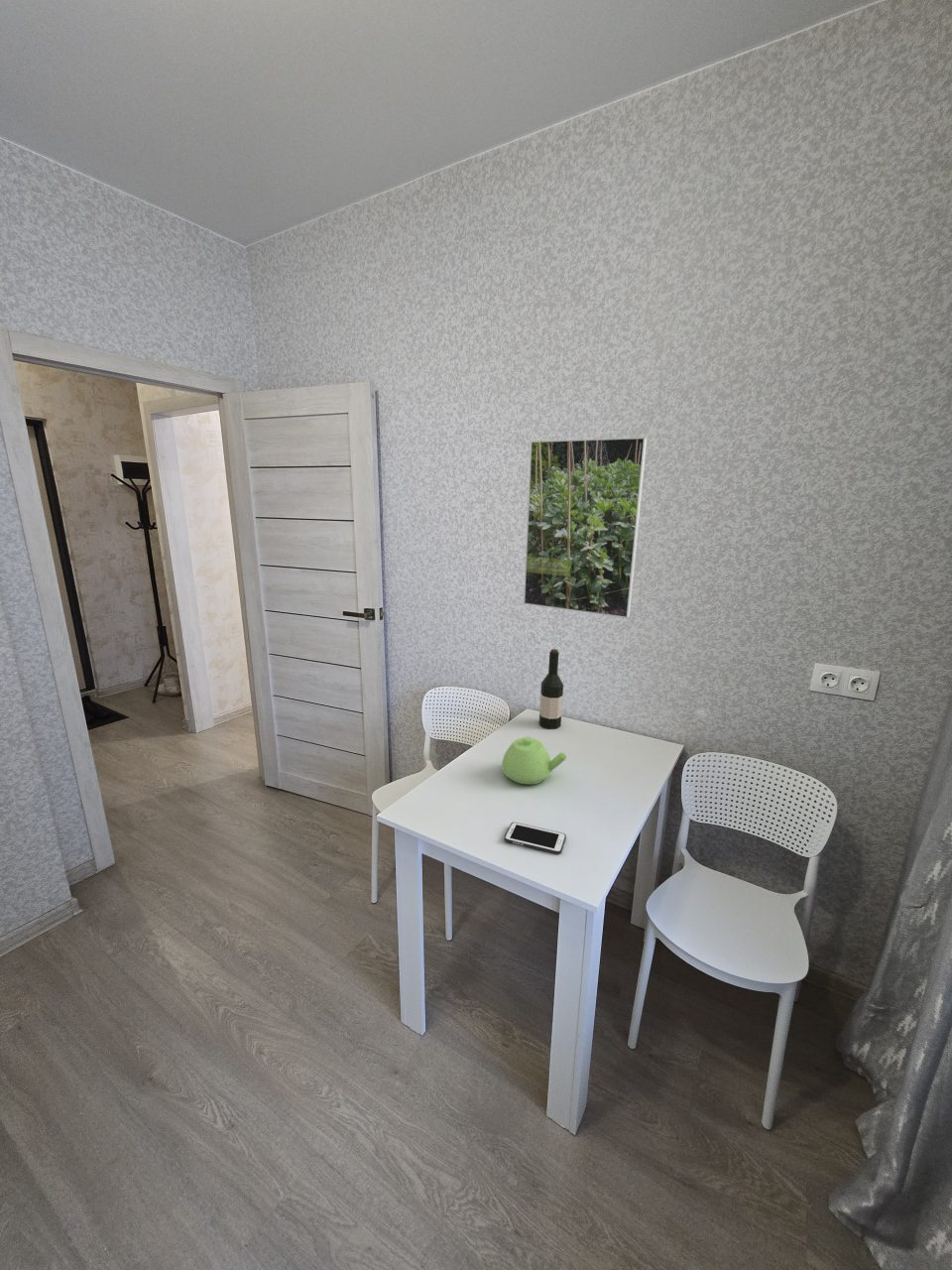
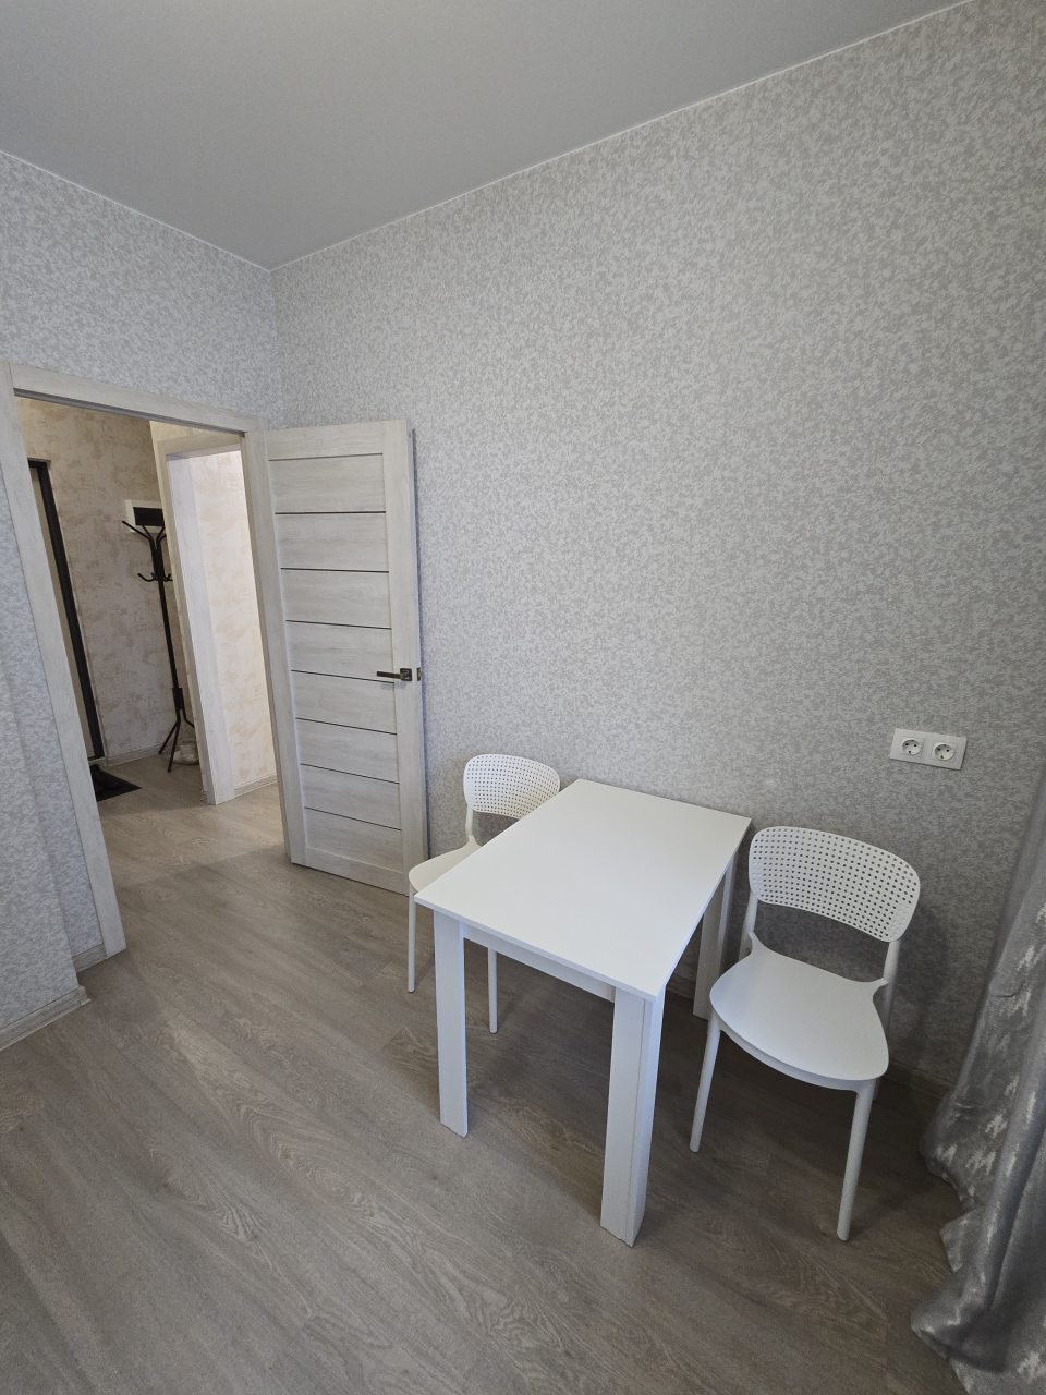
- cell phone [503,822,567,855]
- teapot [501,735,568,786]
- wine bottle [538,648,564,730]
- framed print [523,437,649,619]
